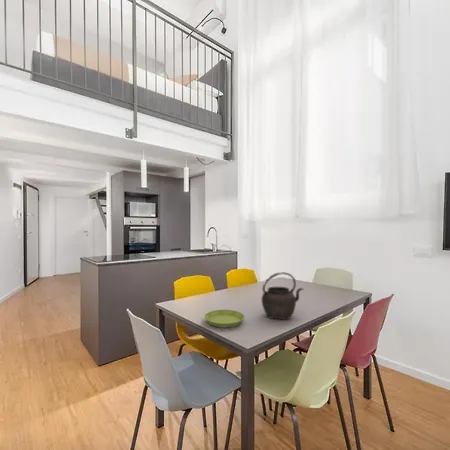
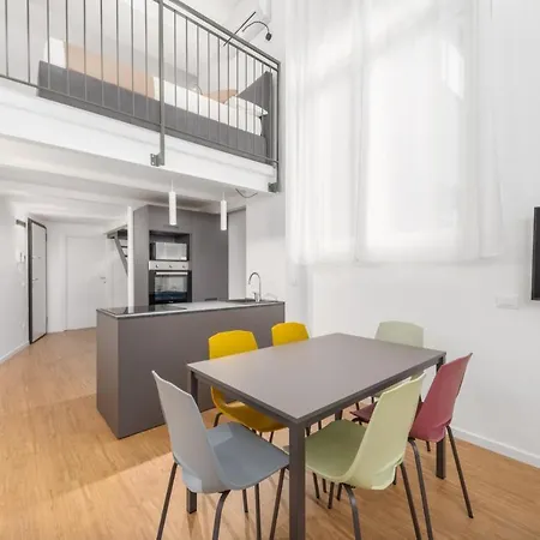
- kettle [261,271,305,321]
- saucer [204,309,245,329]
